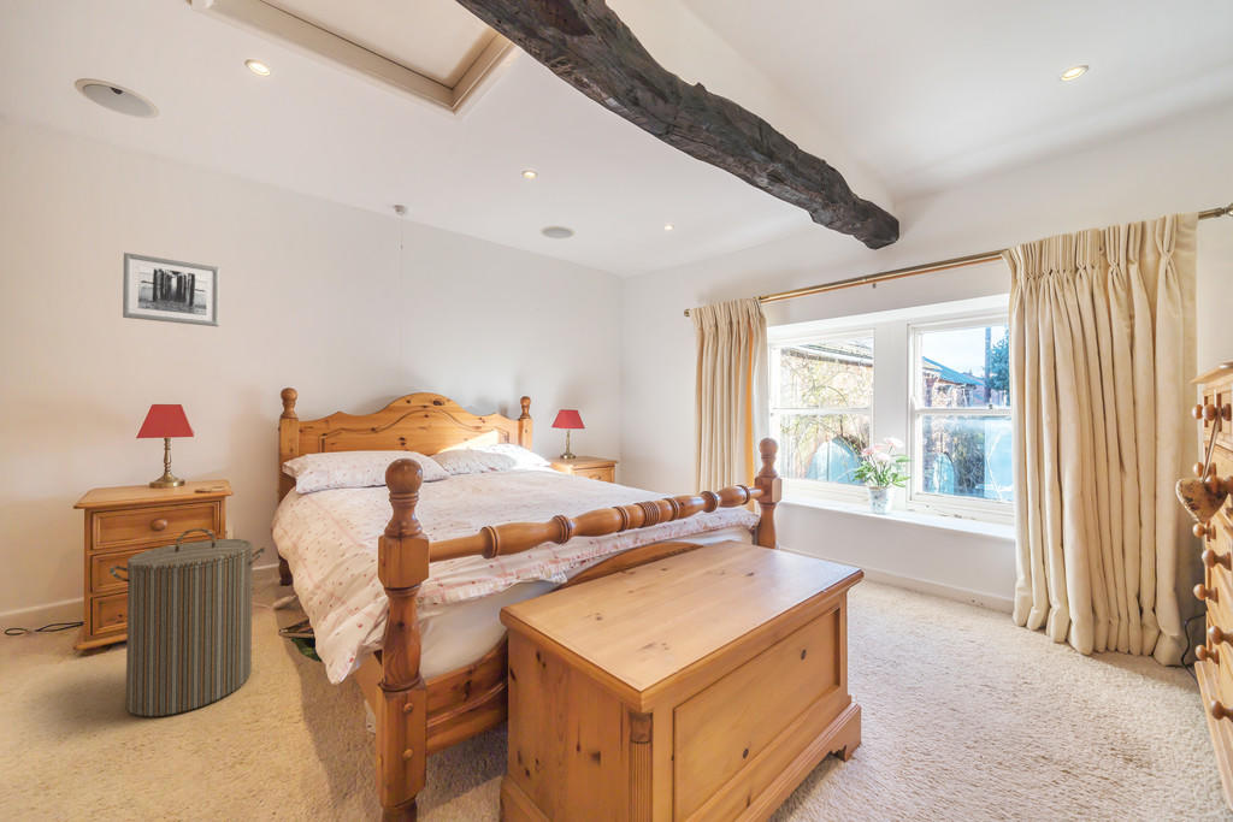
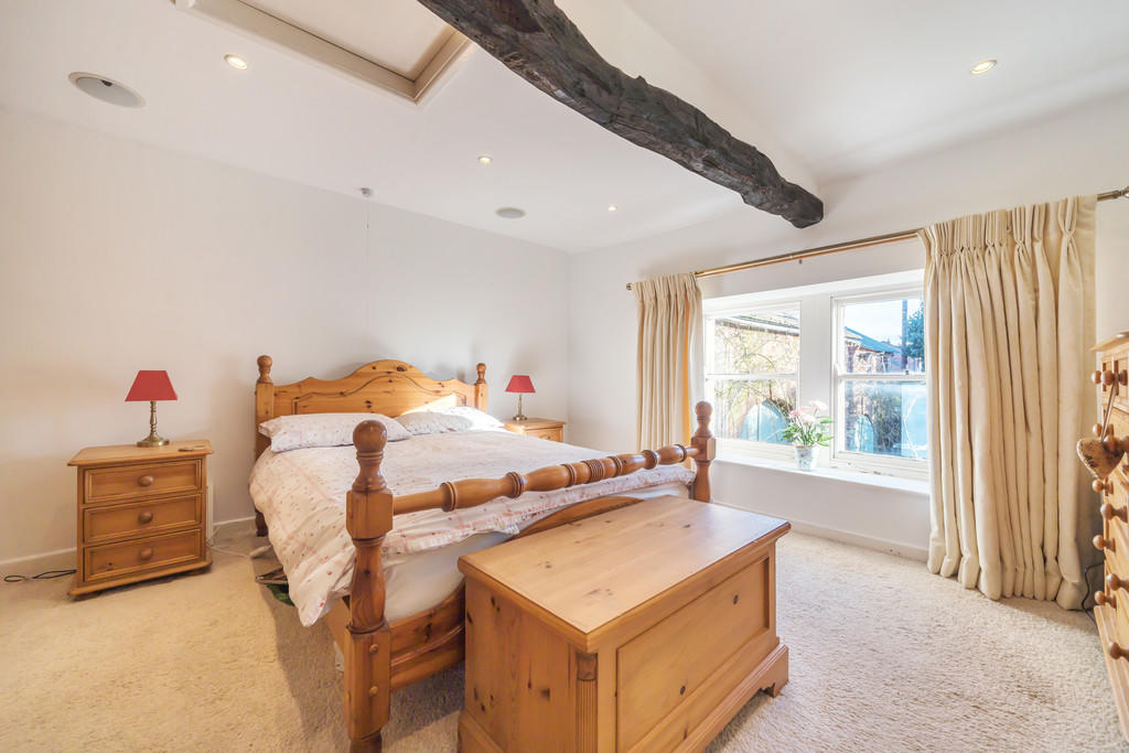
- laundry hamper [108,527,267,717]
- wall art [122,252,220,327]
